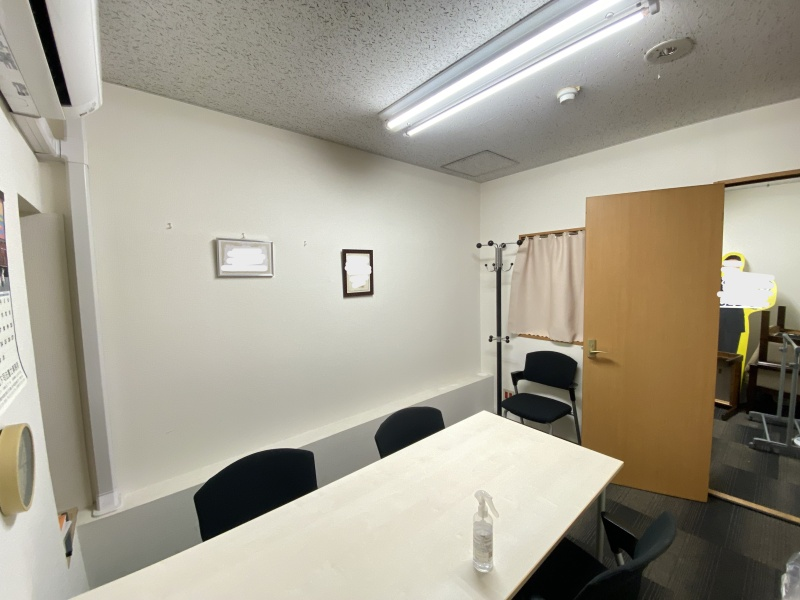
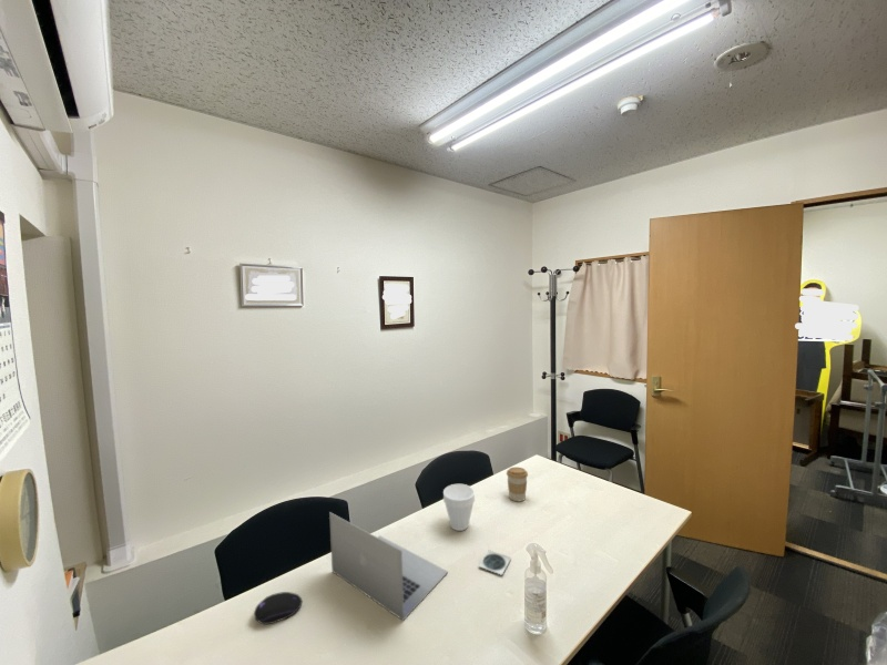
+ computer mouse [253,591,303,625]
+ coaster [478,549,512,576]
+ cup [442,483,476,532]
+ coffee cup [506,467,529,502]
+ laptop [328,511,449,622]
